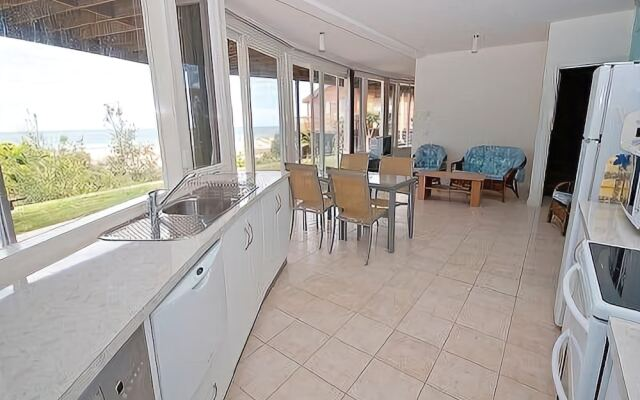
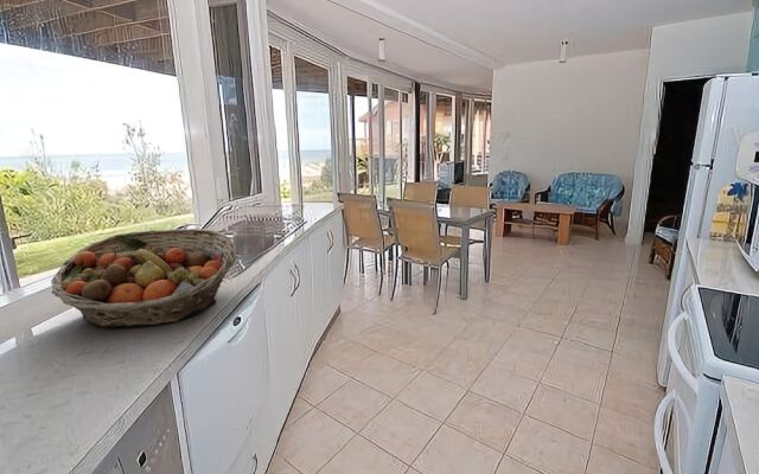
+ fruit basket [50,228,237,329]
